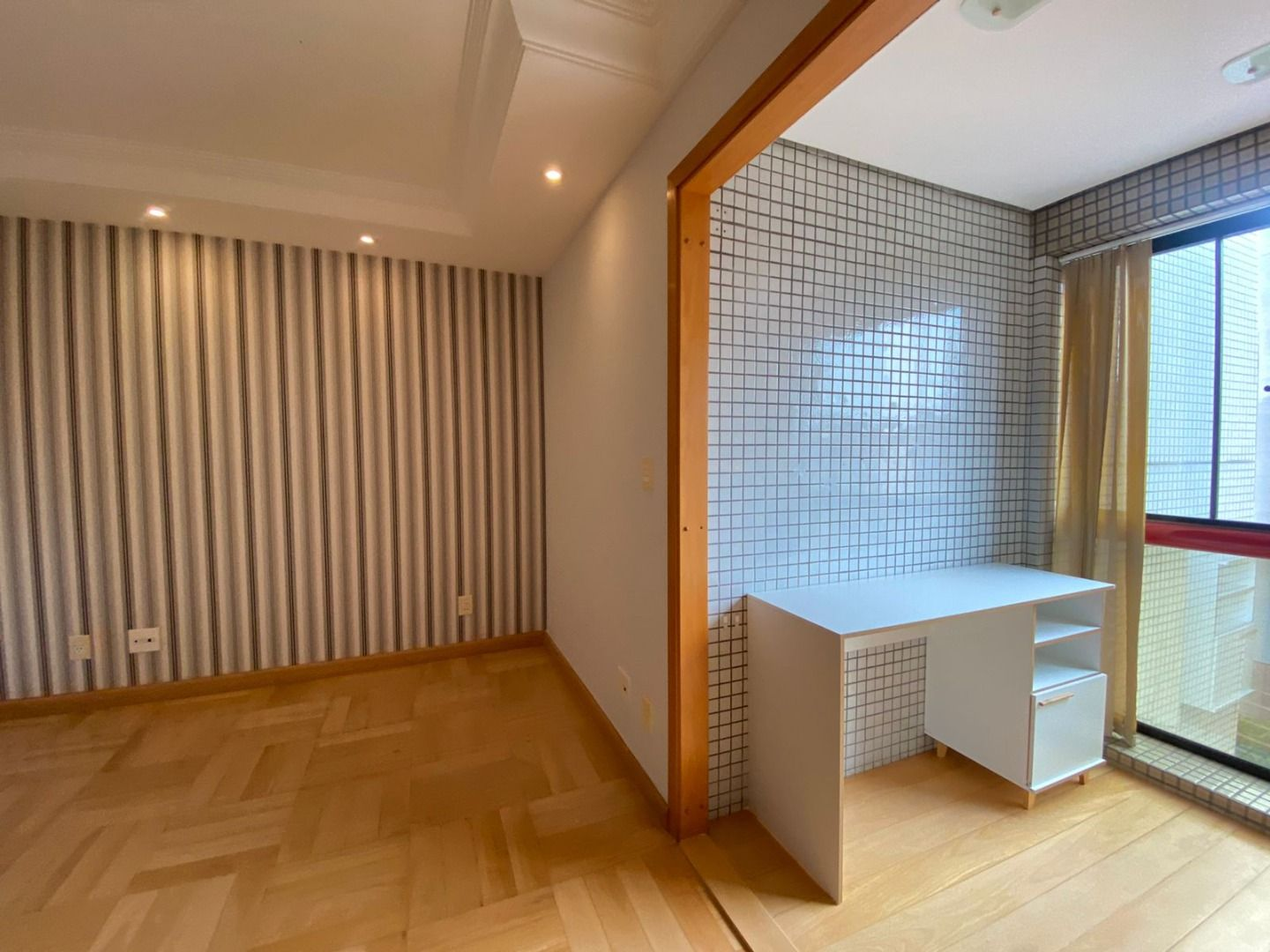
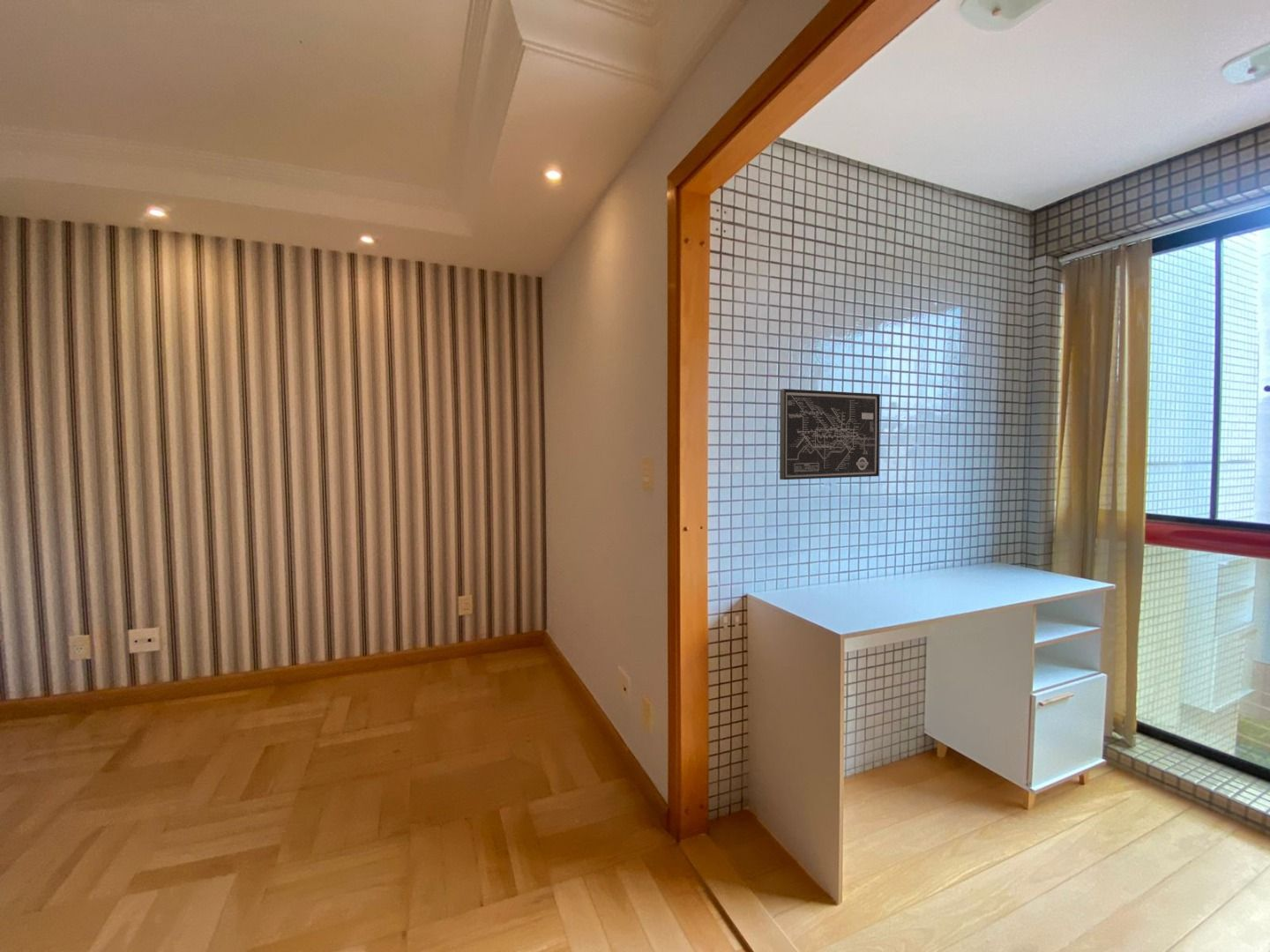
+ wall art [779,388,881,480]
